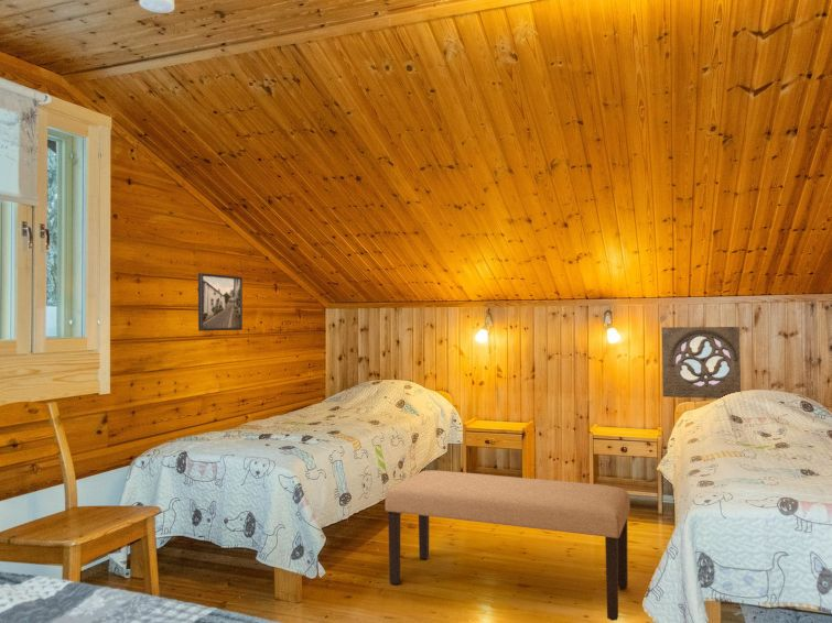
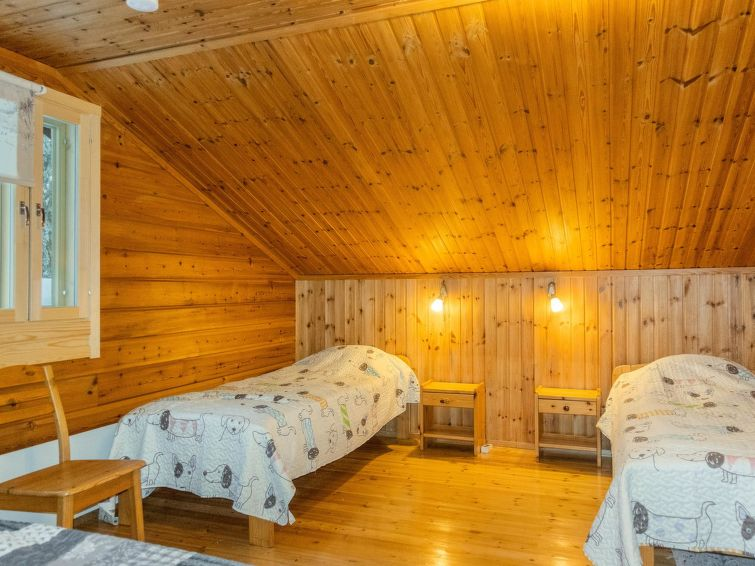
- bench [383,469,631,622]
- wall ornament [661,326,742,400]
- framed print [197,272,244,332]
